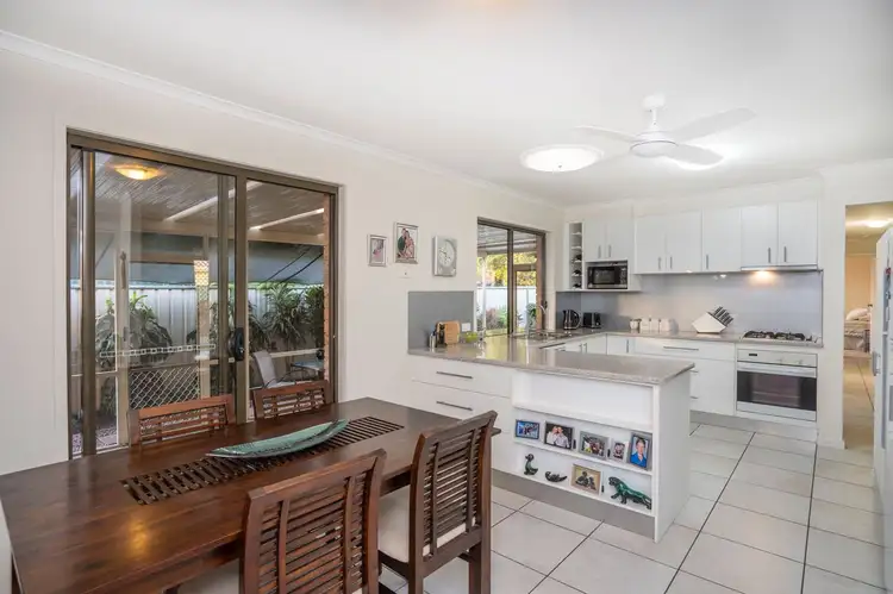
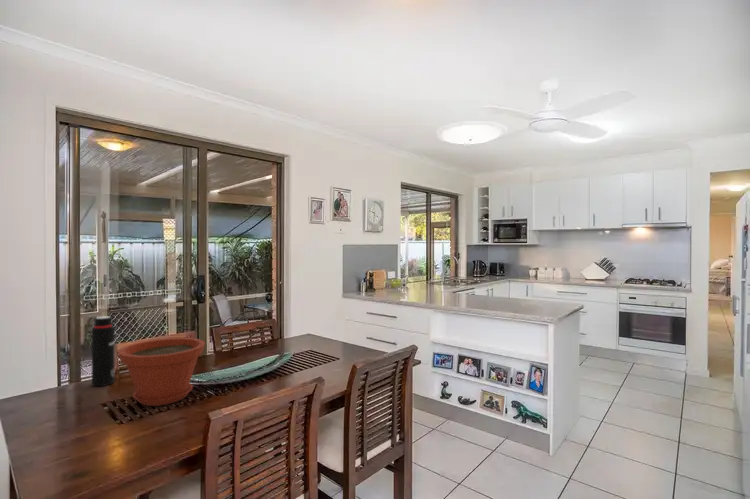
+ water bottle [91,315,116,387]
+ plant pot [117,337,206,407]
